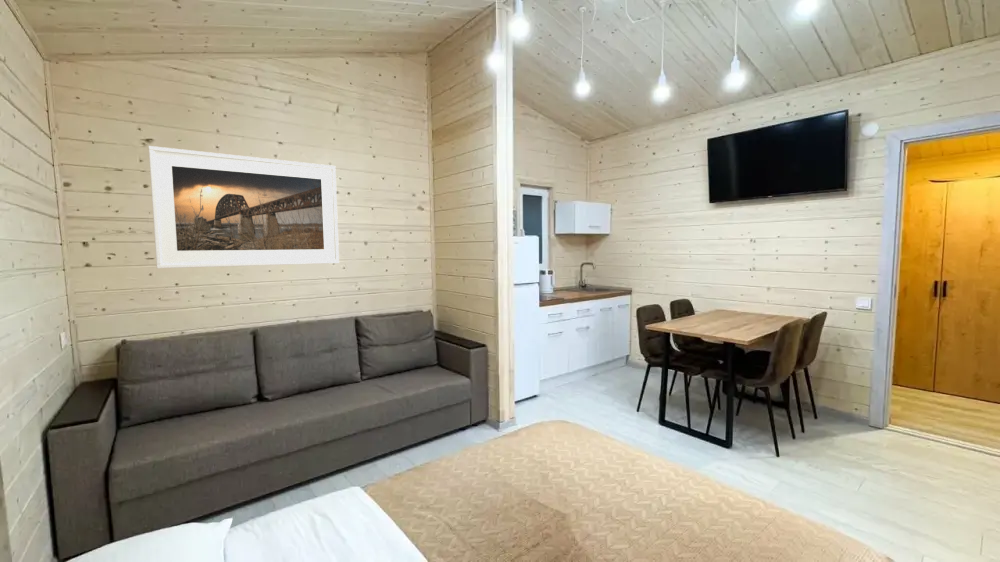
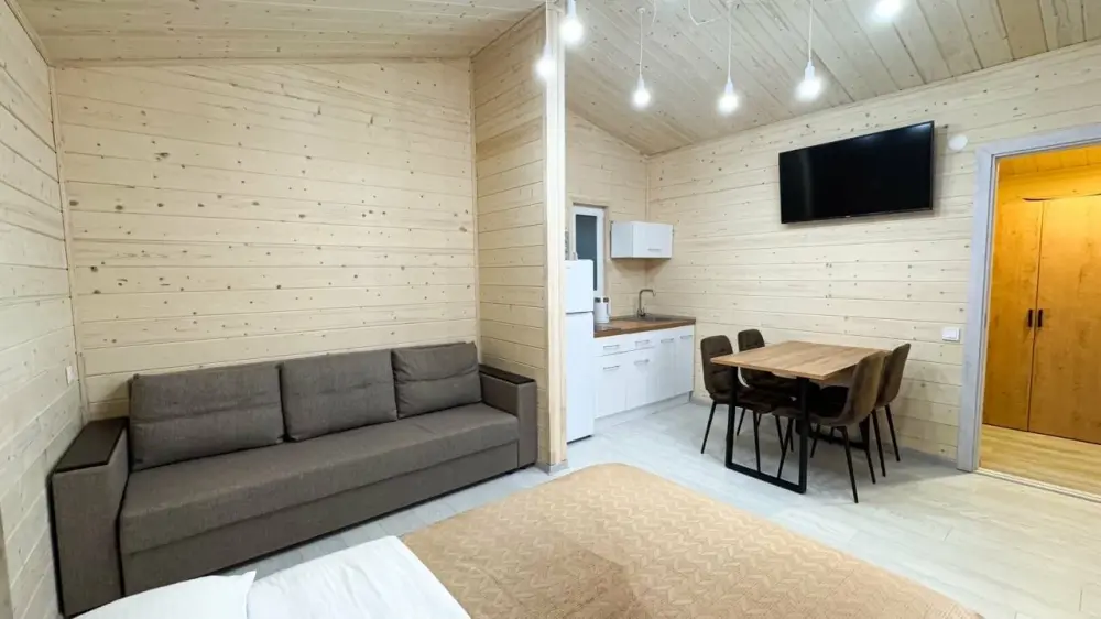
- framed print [147,145,340,269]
